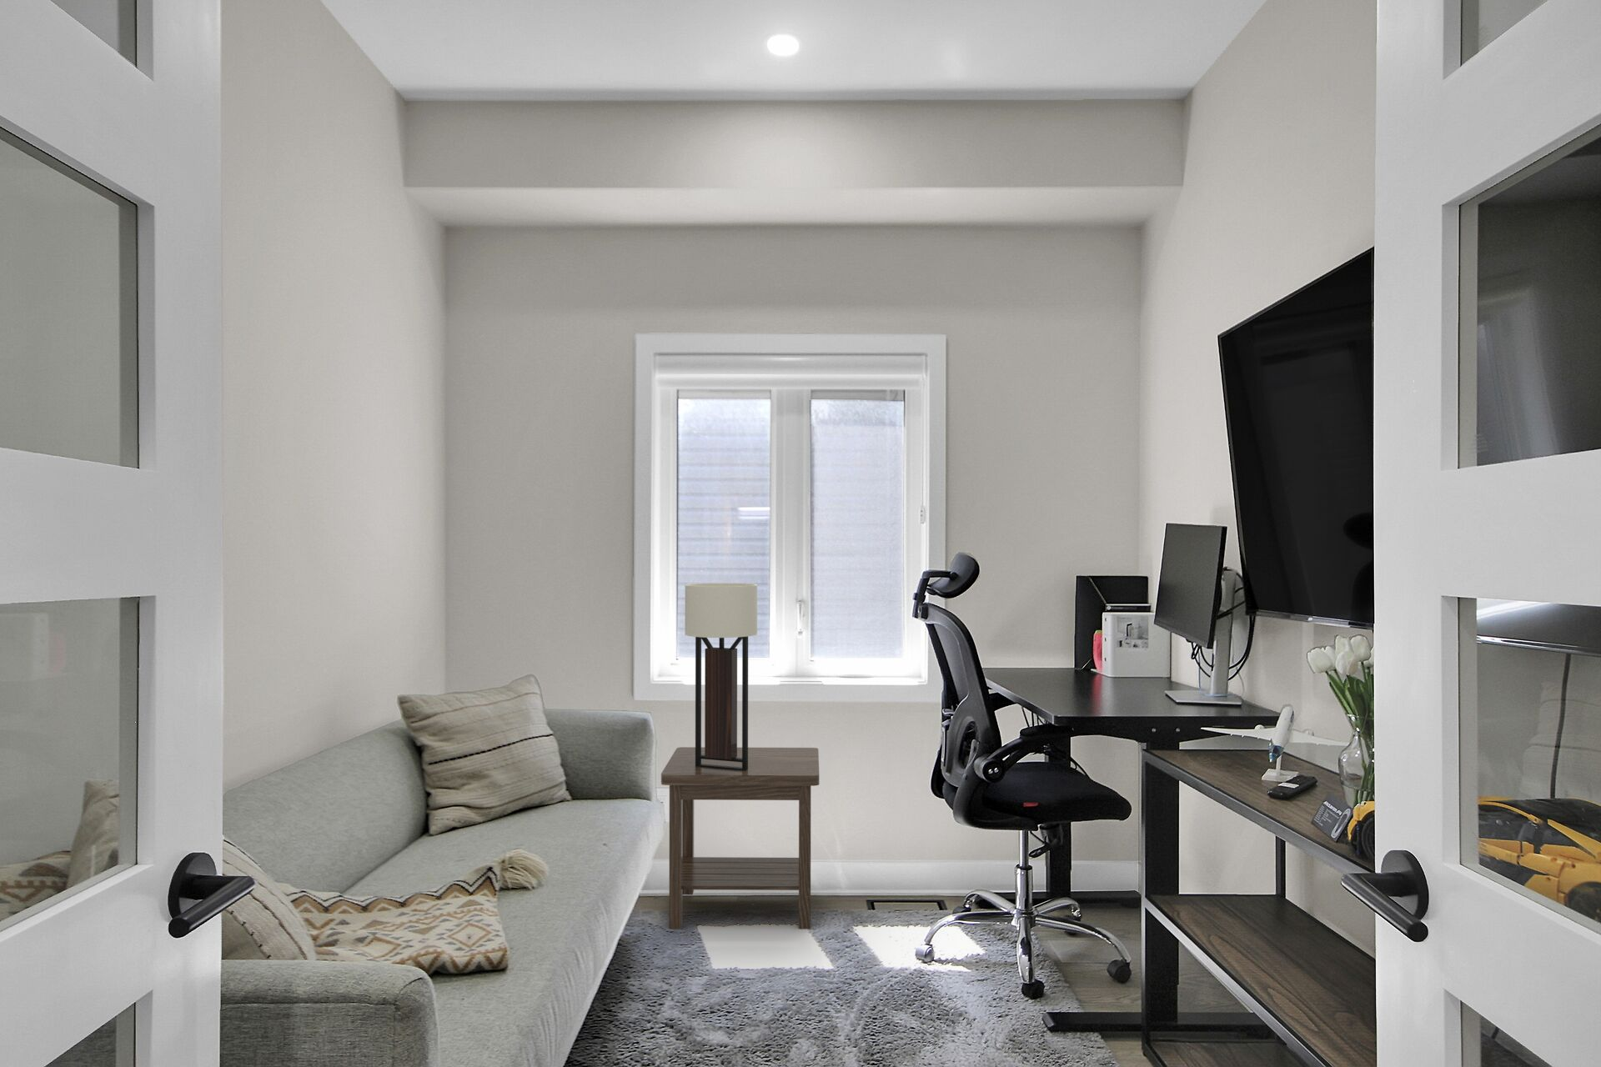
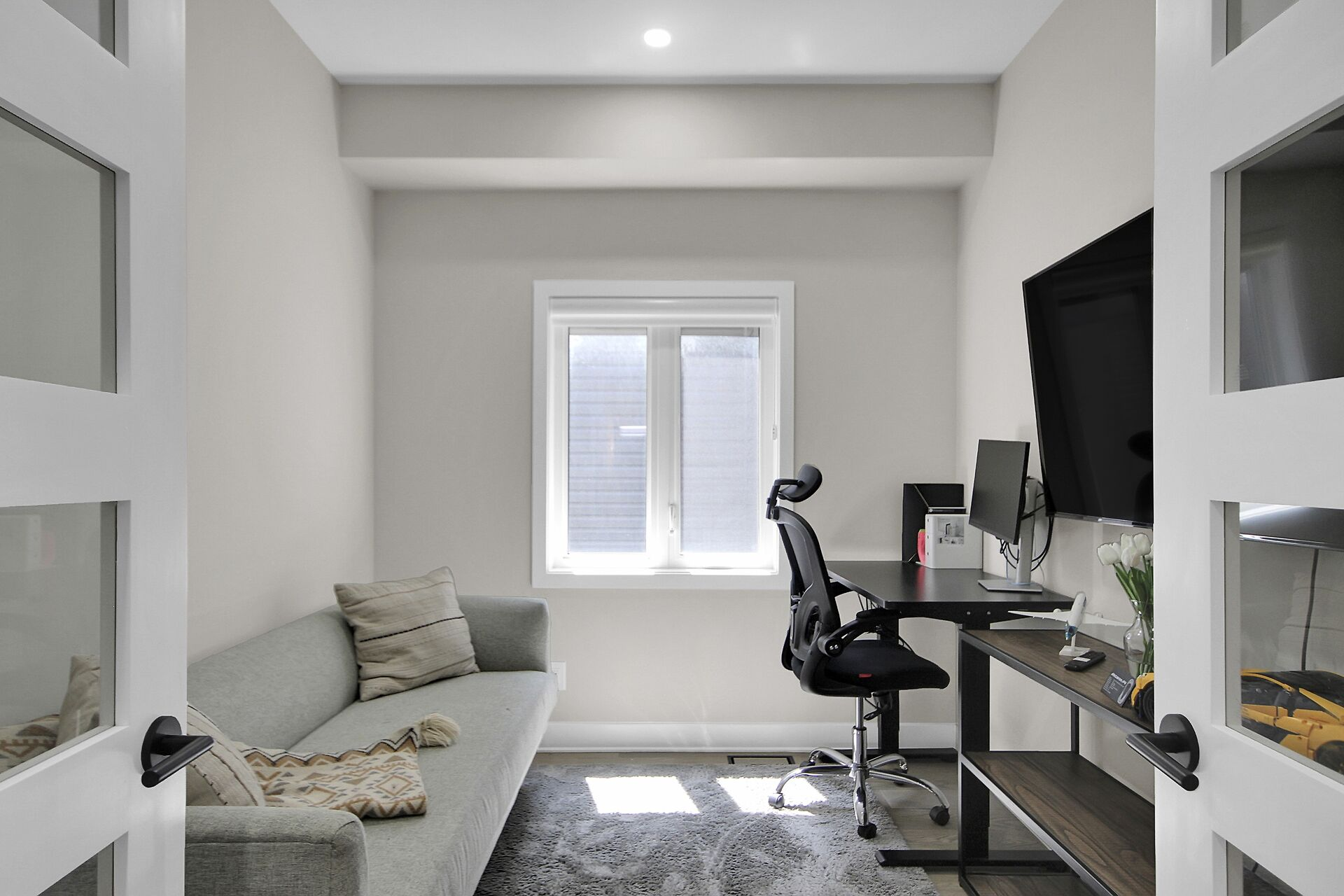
- side table [660,745,820,930]
- wall sconce [684,582,758,770]
